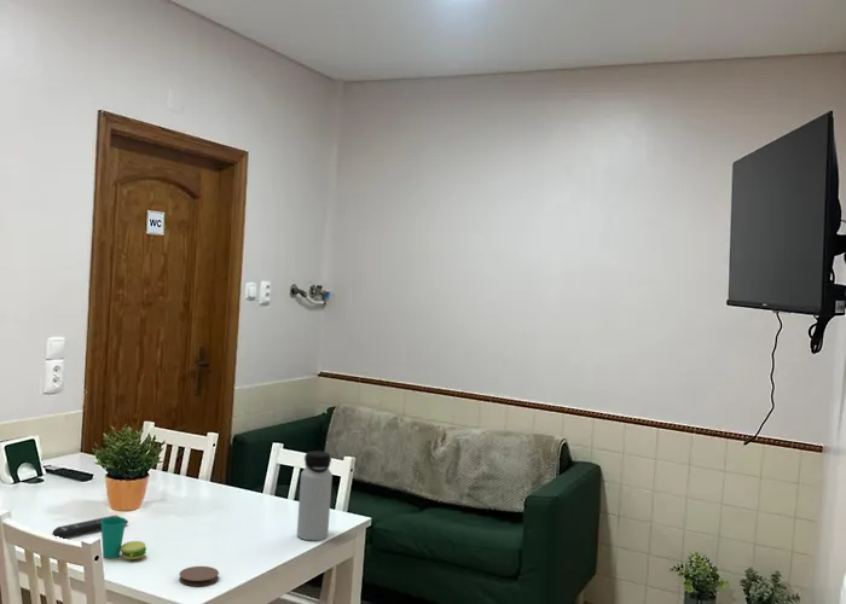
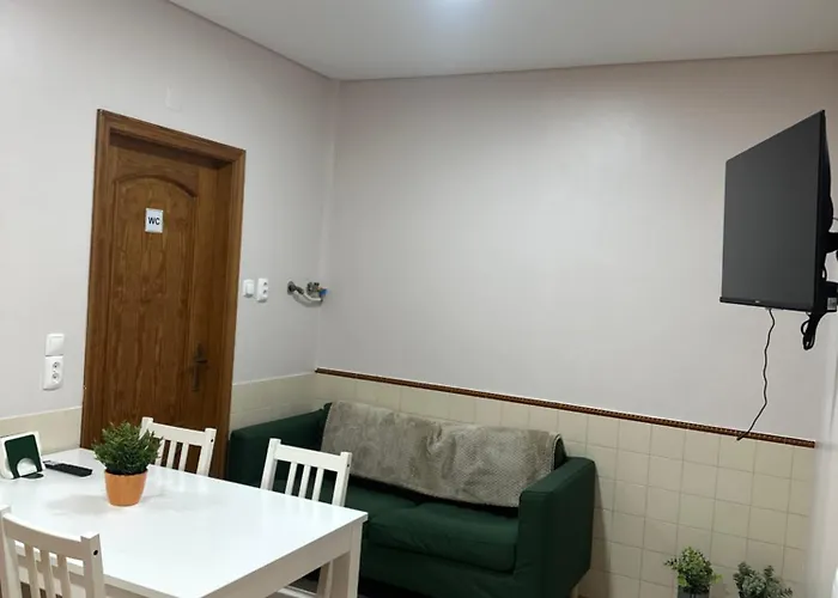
- cup [100,516,147,561]
- remote control [51,513,129,539]
- water bottle [296,451,334,541]
- coaster [178,565,220,587]
